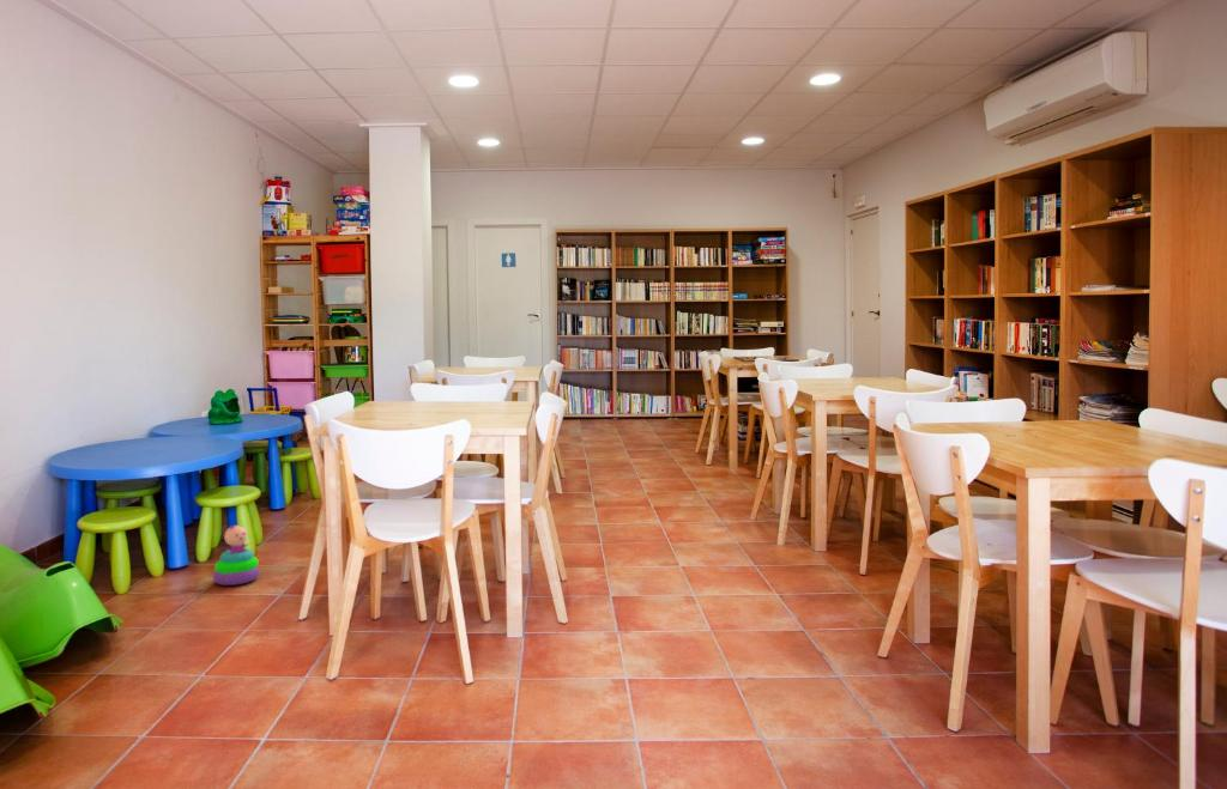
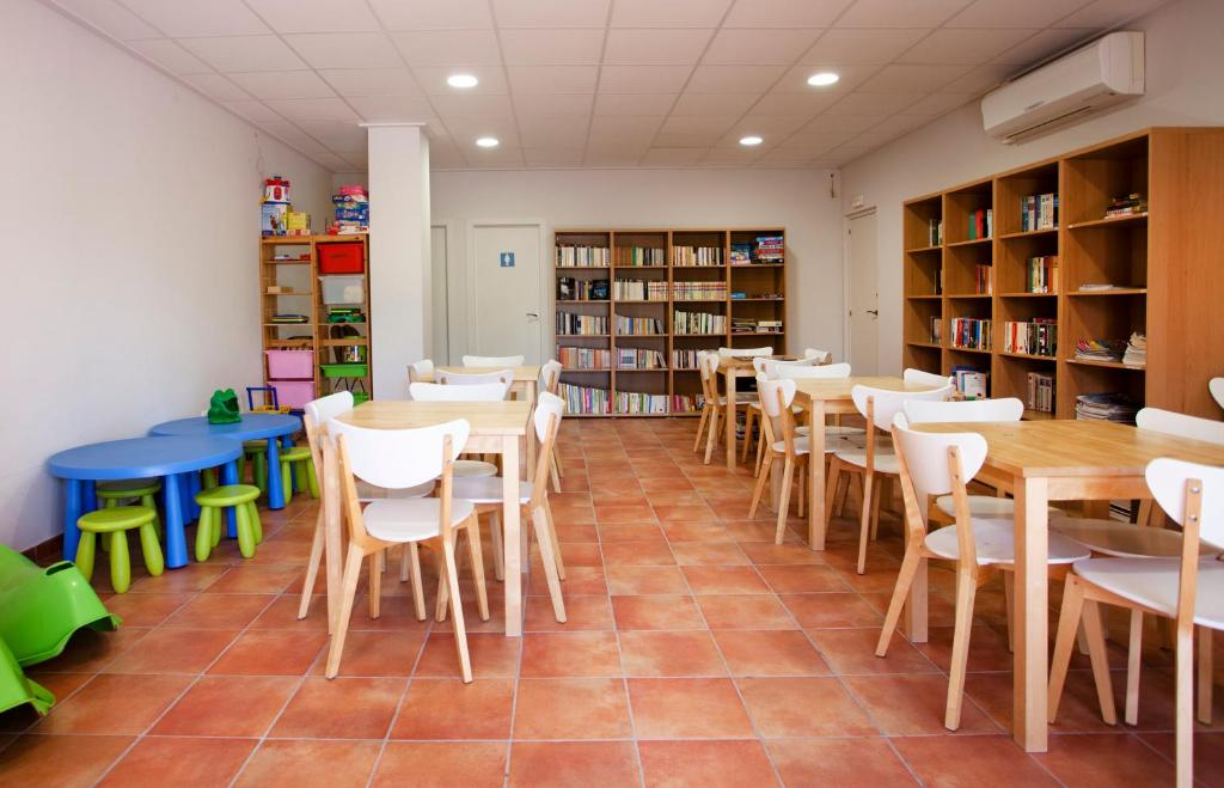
- stacking toy [211,524,261,587]
